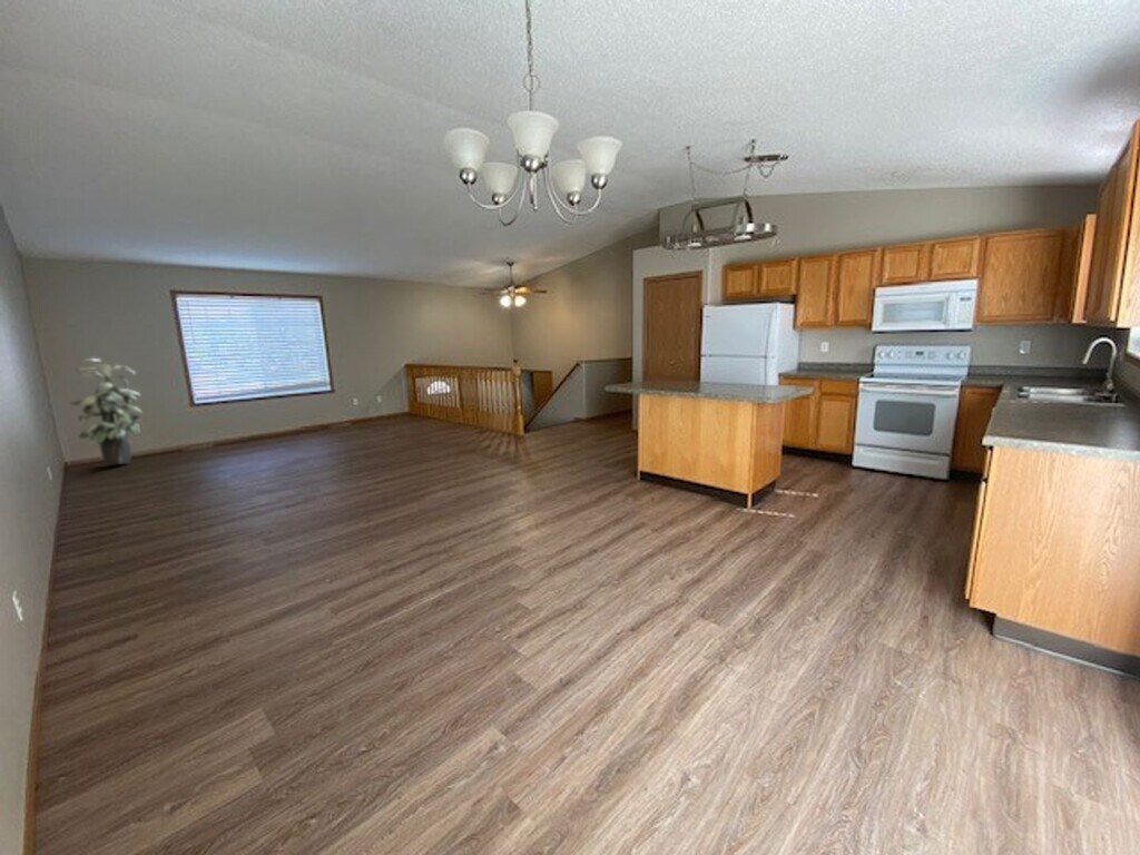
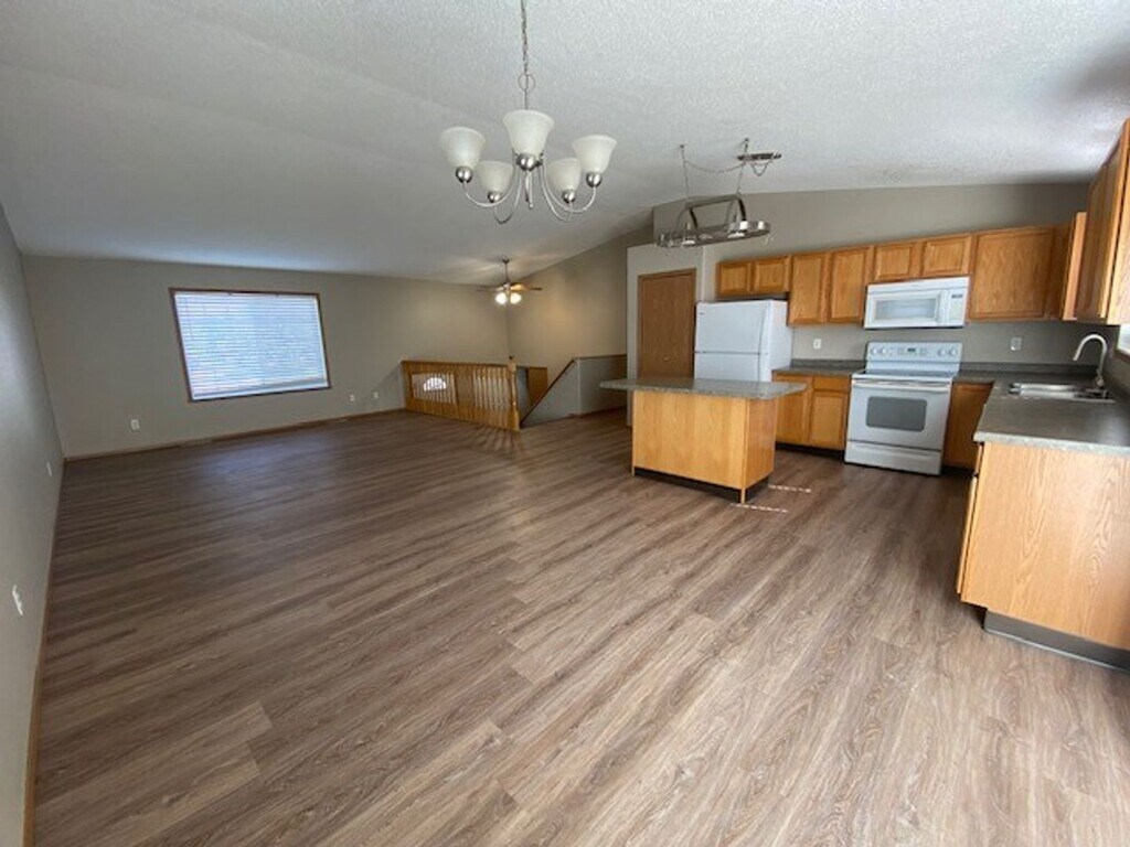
- indoor plant [67,357,142,466]
